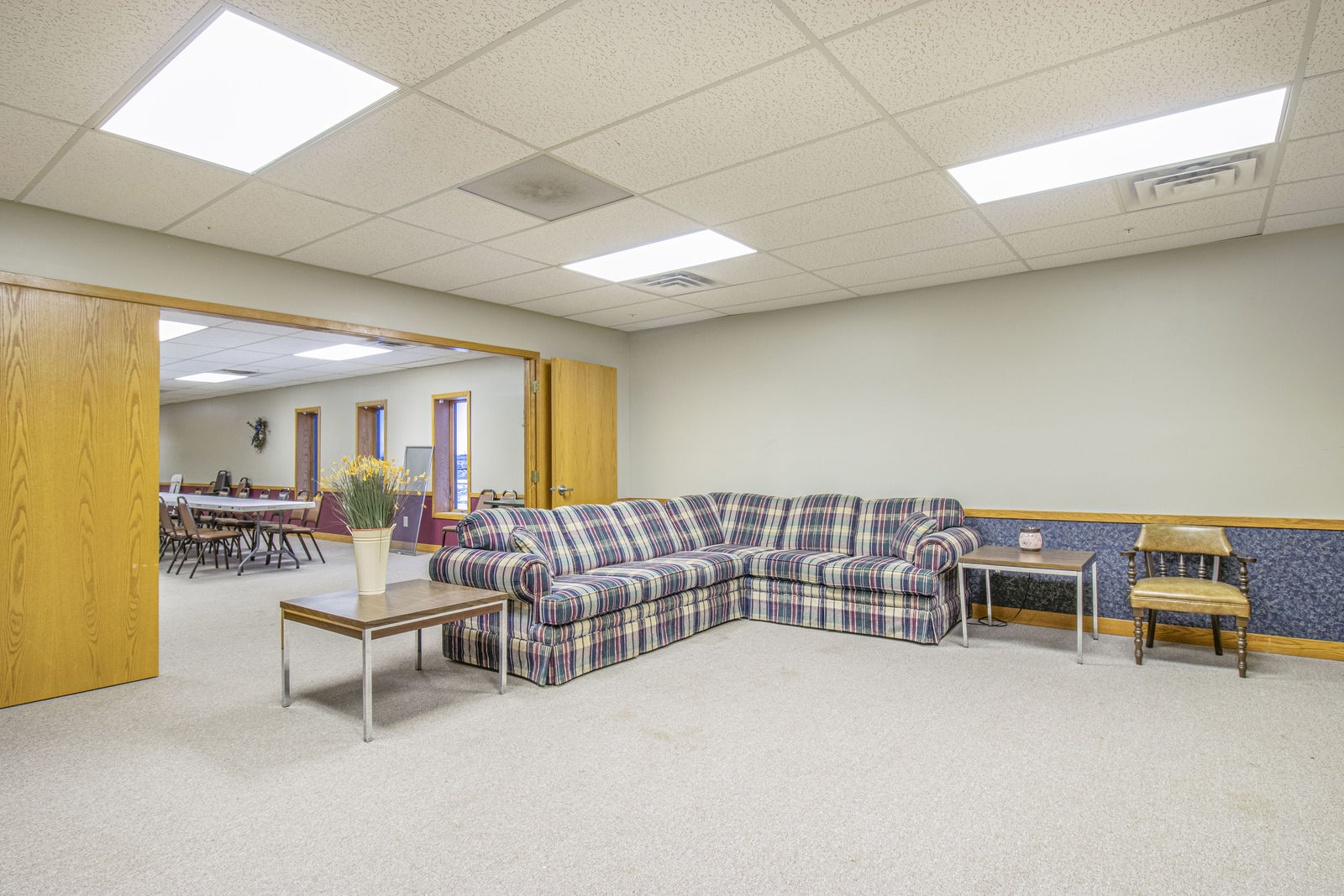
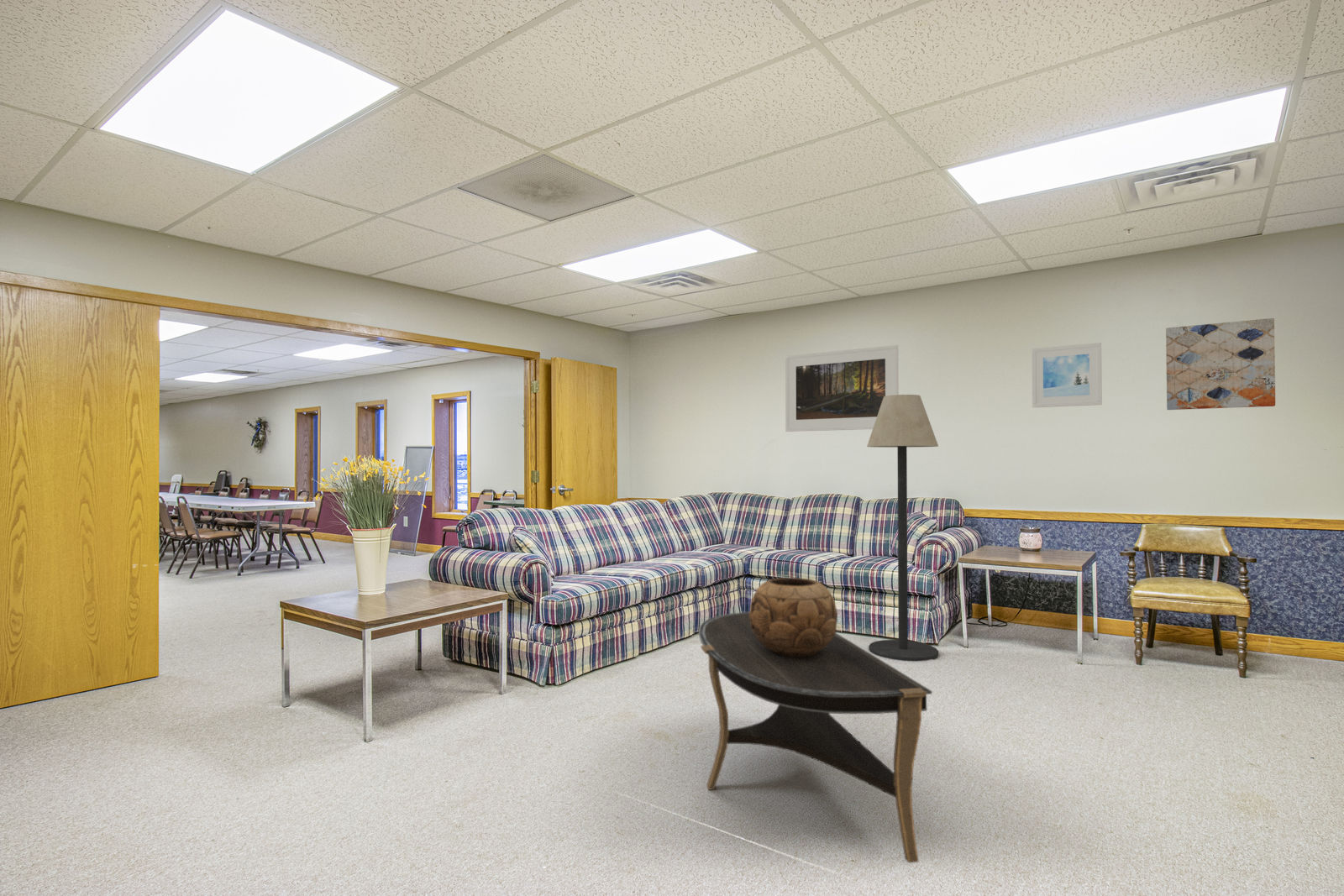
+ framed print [785,344,900,432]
+ decorative bowl [748,577,838,657]
+ coffee table [698,610,933,864]
+ floor lamp [866,394,939,662]
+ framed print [1031,342,1103,408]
+ wall art [1165,317,1276,411]
